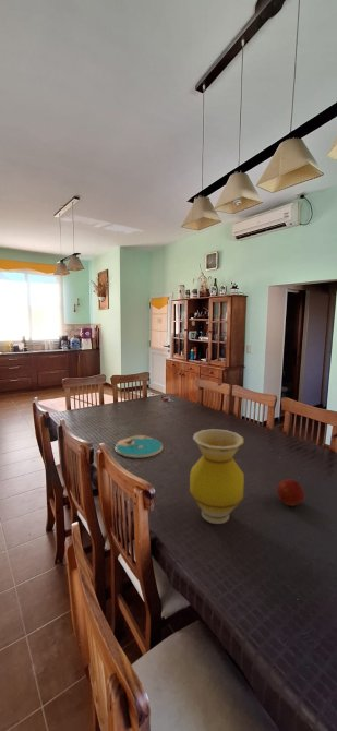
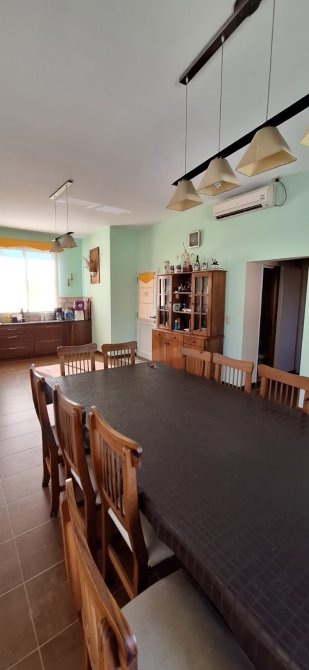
- fruit [276,478,305,507]
- plate [113,434,164,459]
- vase [189,428,245,525]
